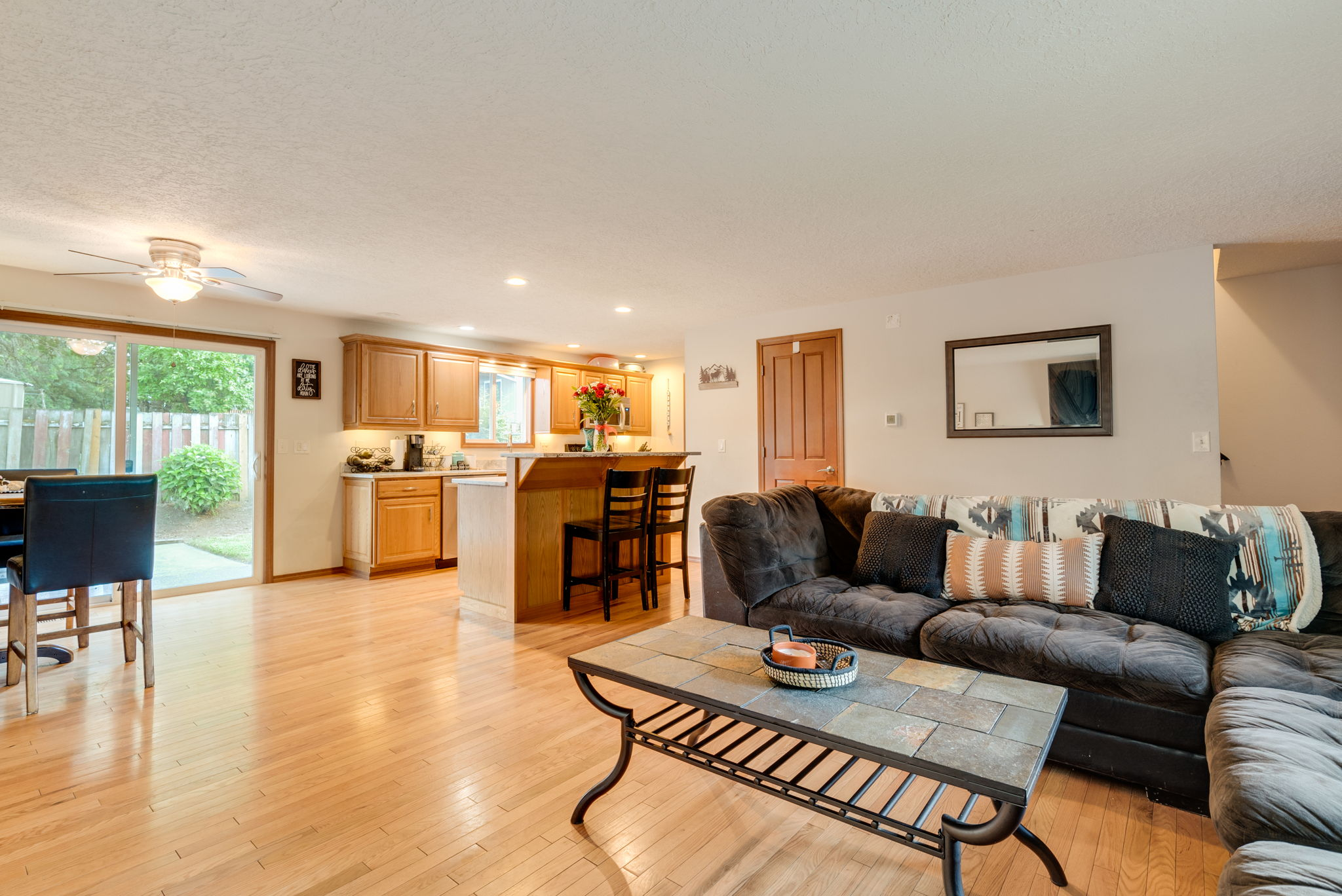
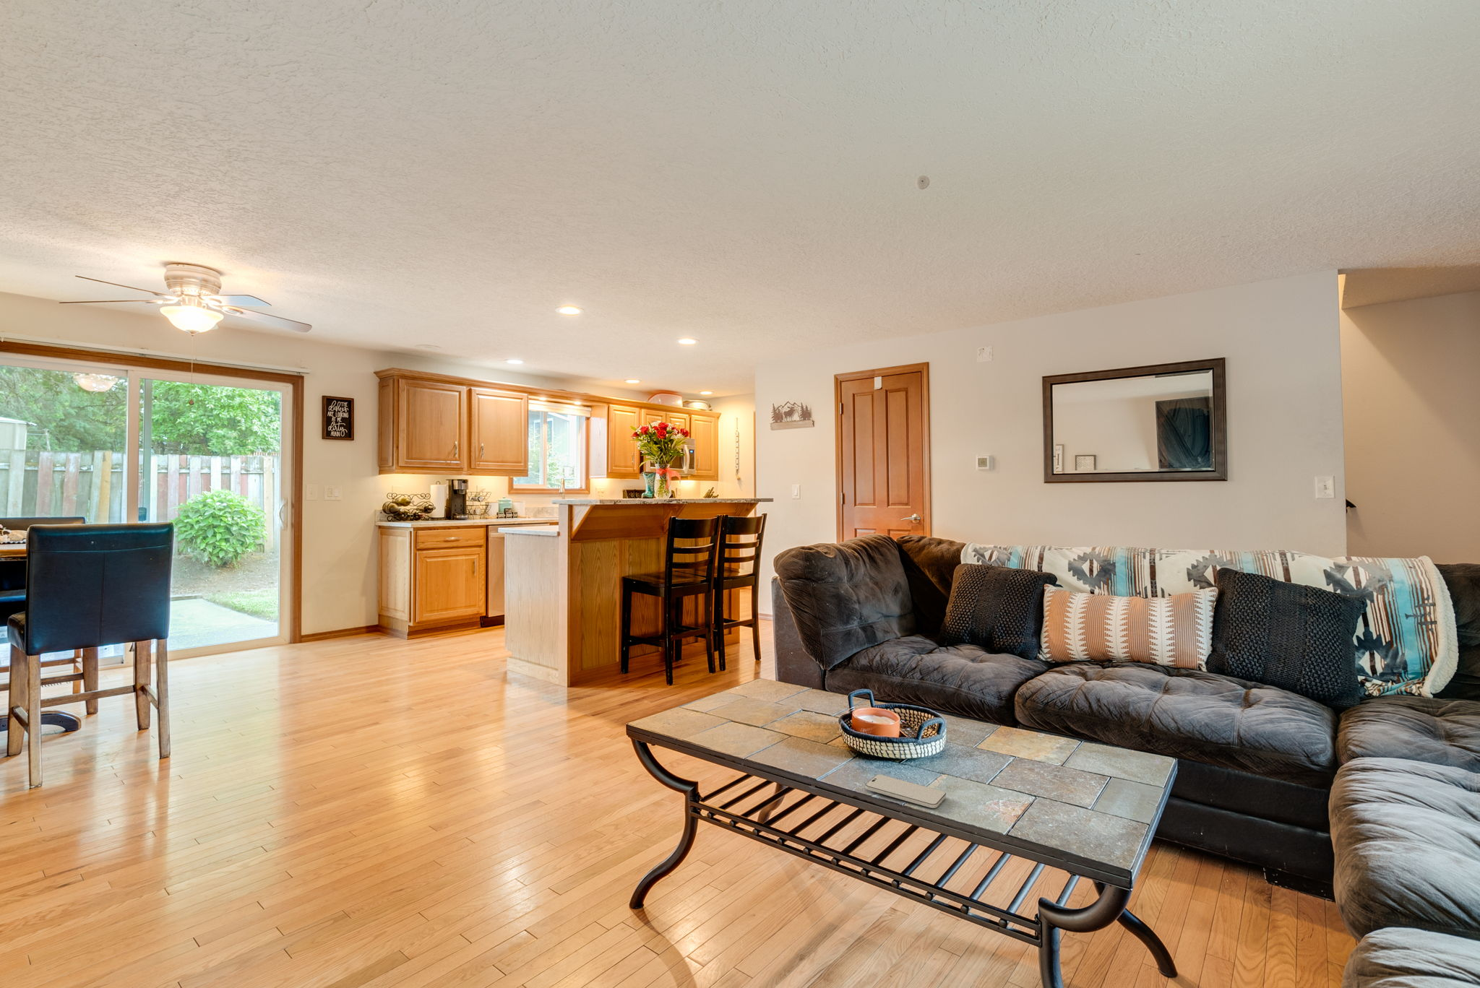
+ smartphone [865,774,946,809]
+ smoke detector [915,175,930,191]
